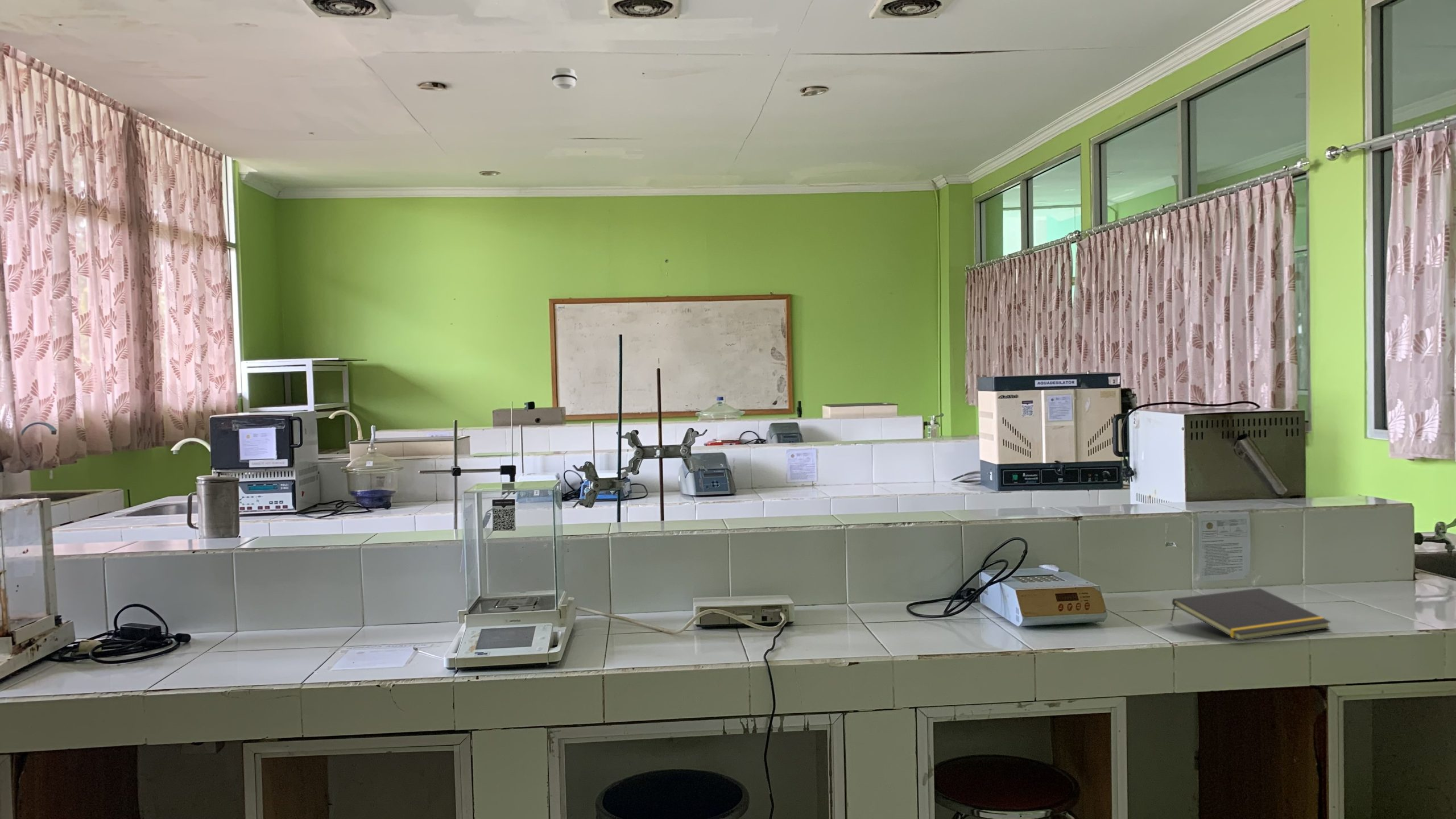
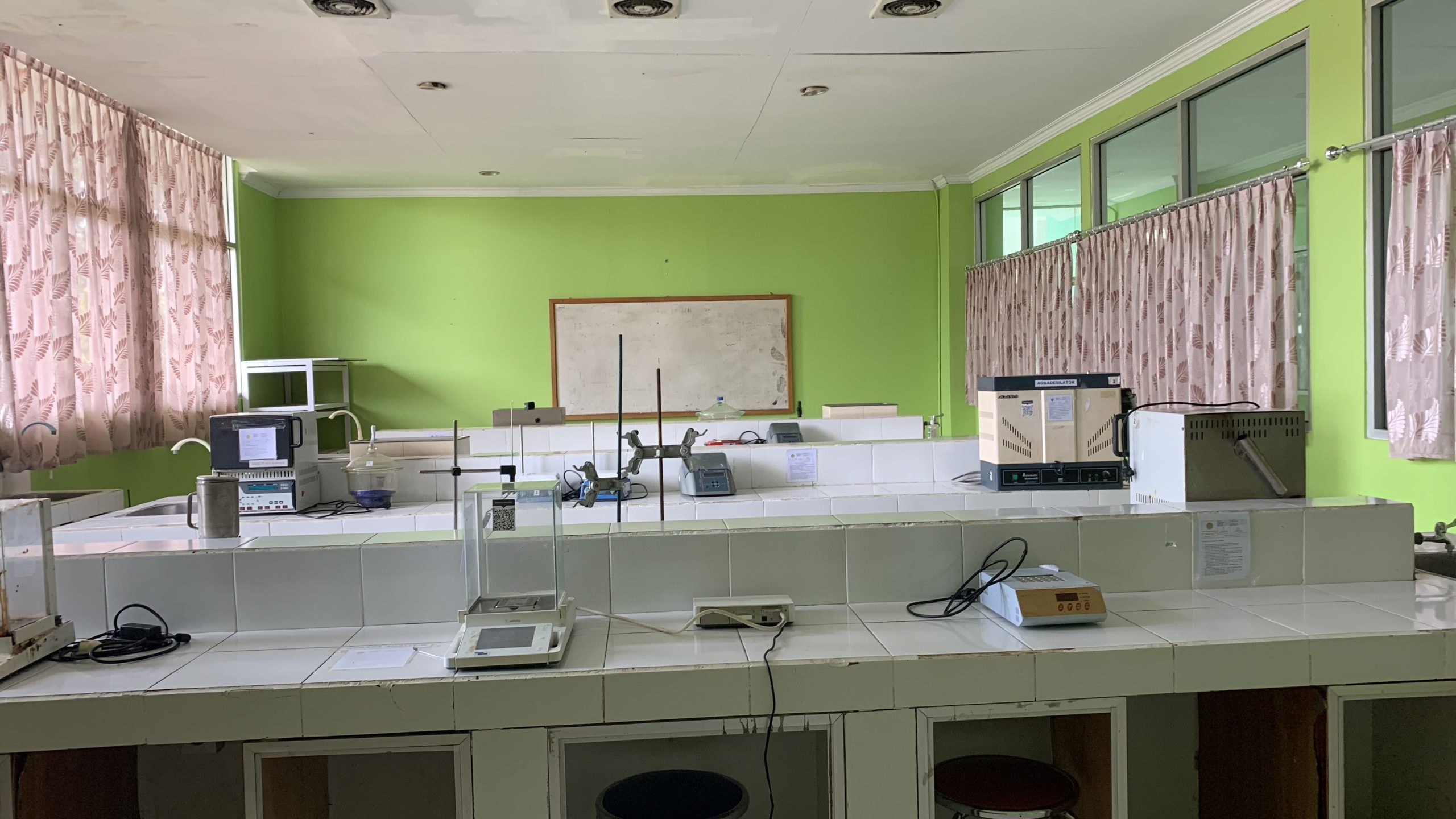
- notepad [1170,588,1331,642]
- smoke detector [551,67,578,90]
